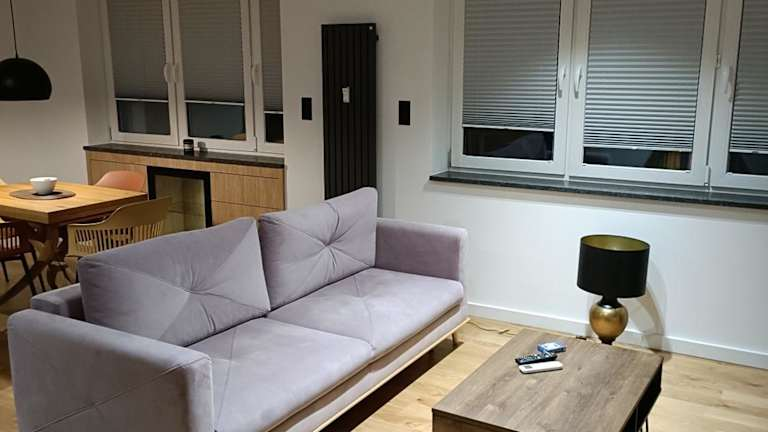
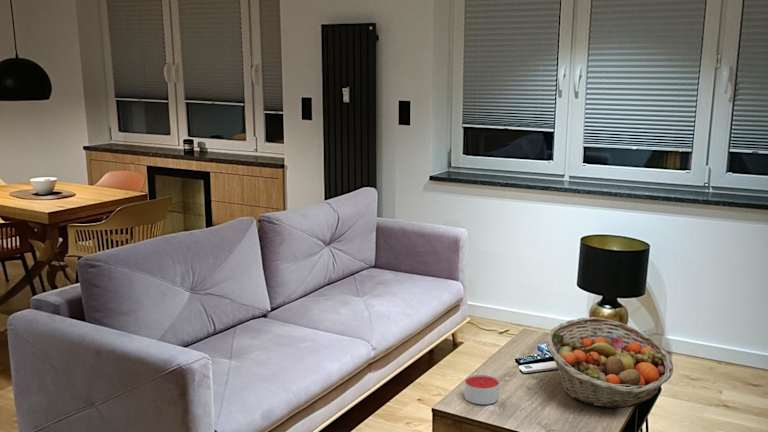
+ candle [464,374,500,405]
+ fruit basket [545,316,674,409]
